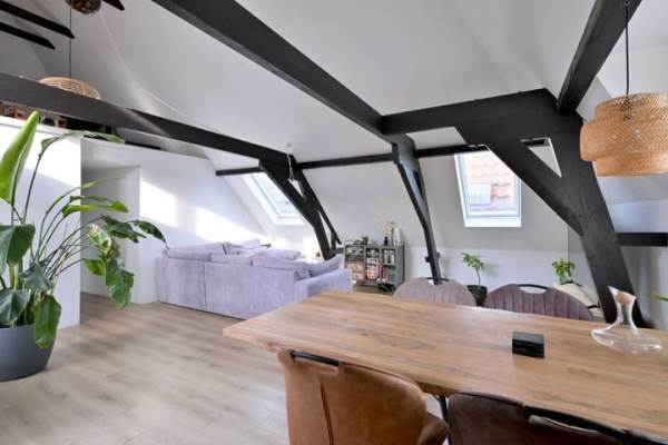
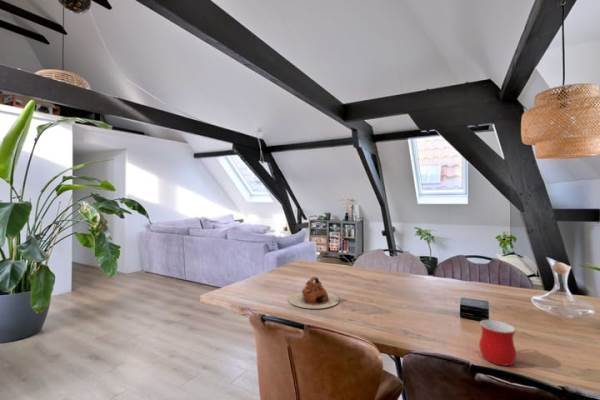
+ teapot [287,276,340,310]
+ mug [478,319,517,367]
